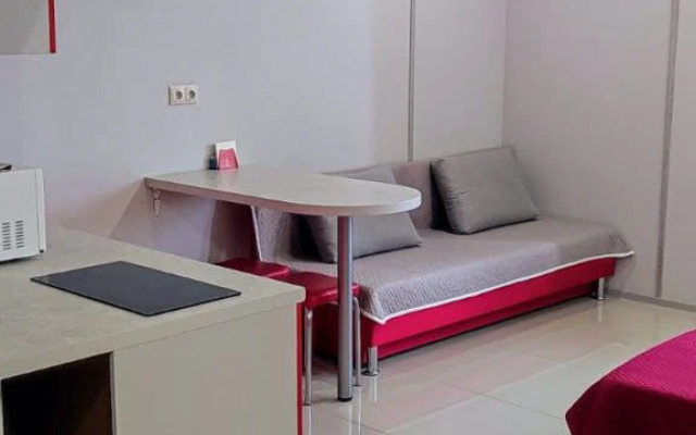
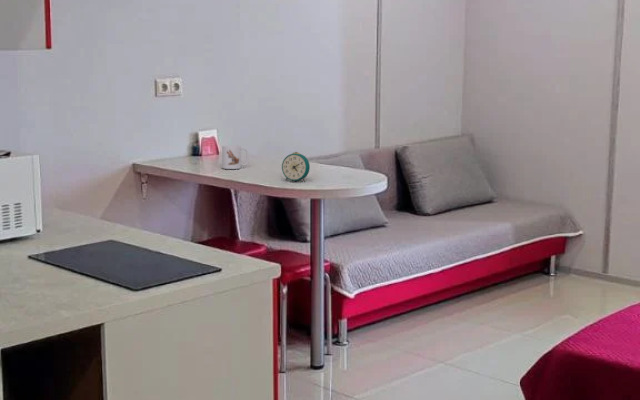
+ mug [221,144,249,170]
+ alarm clock [281,151,311,183]
